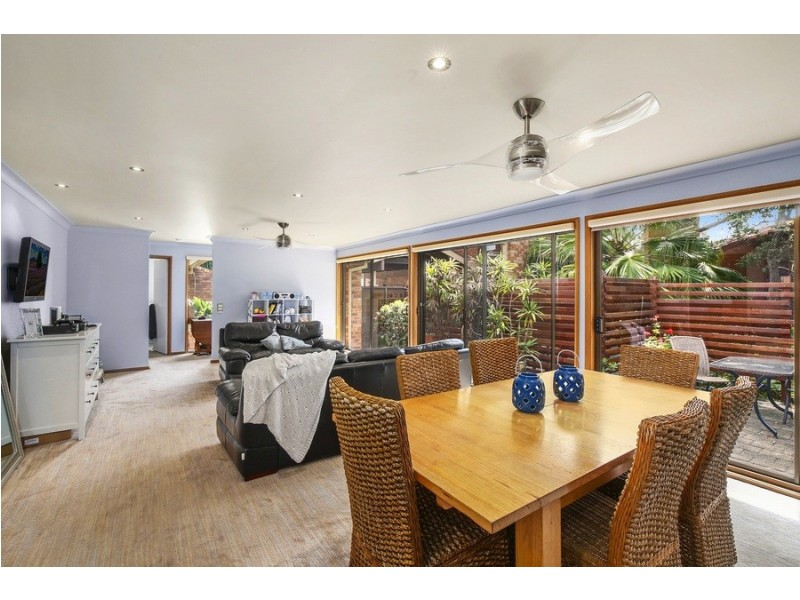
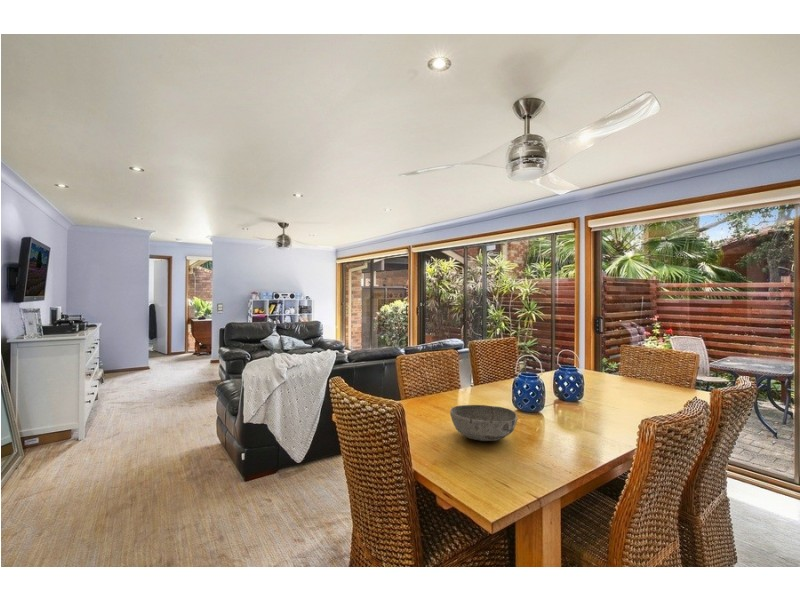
+ bowl [449,404,518,442]
